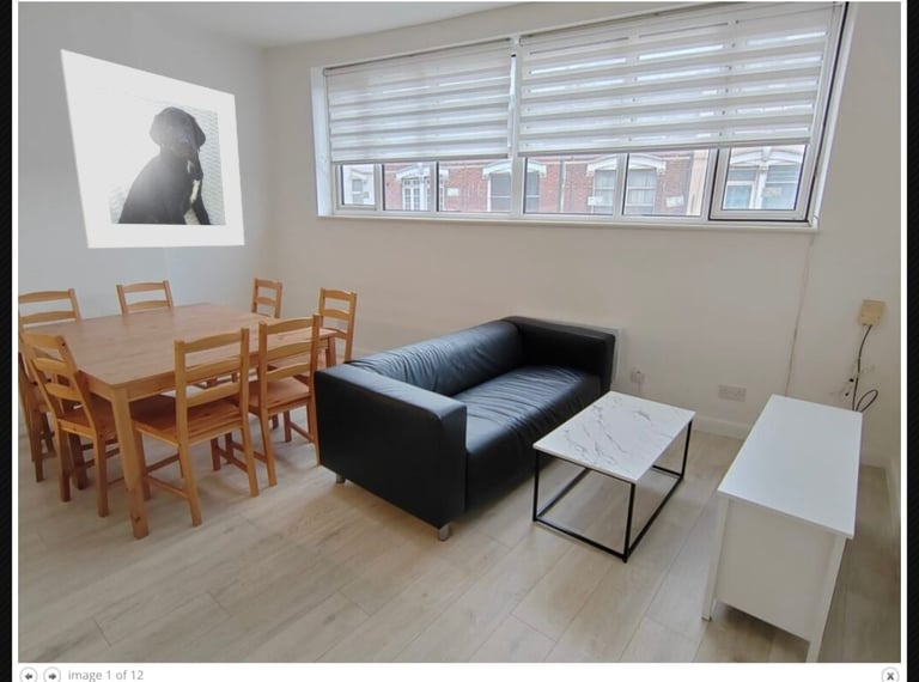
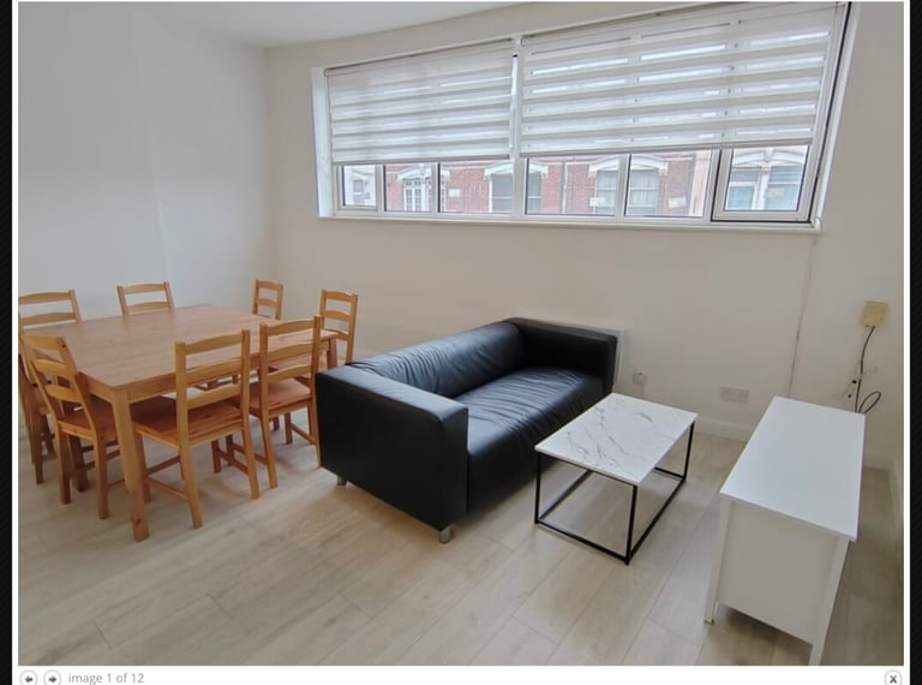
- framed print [59,49,245,250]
